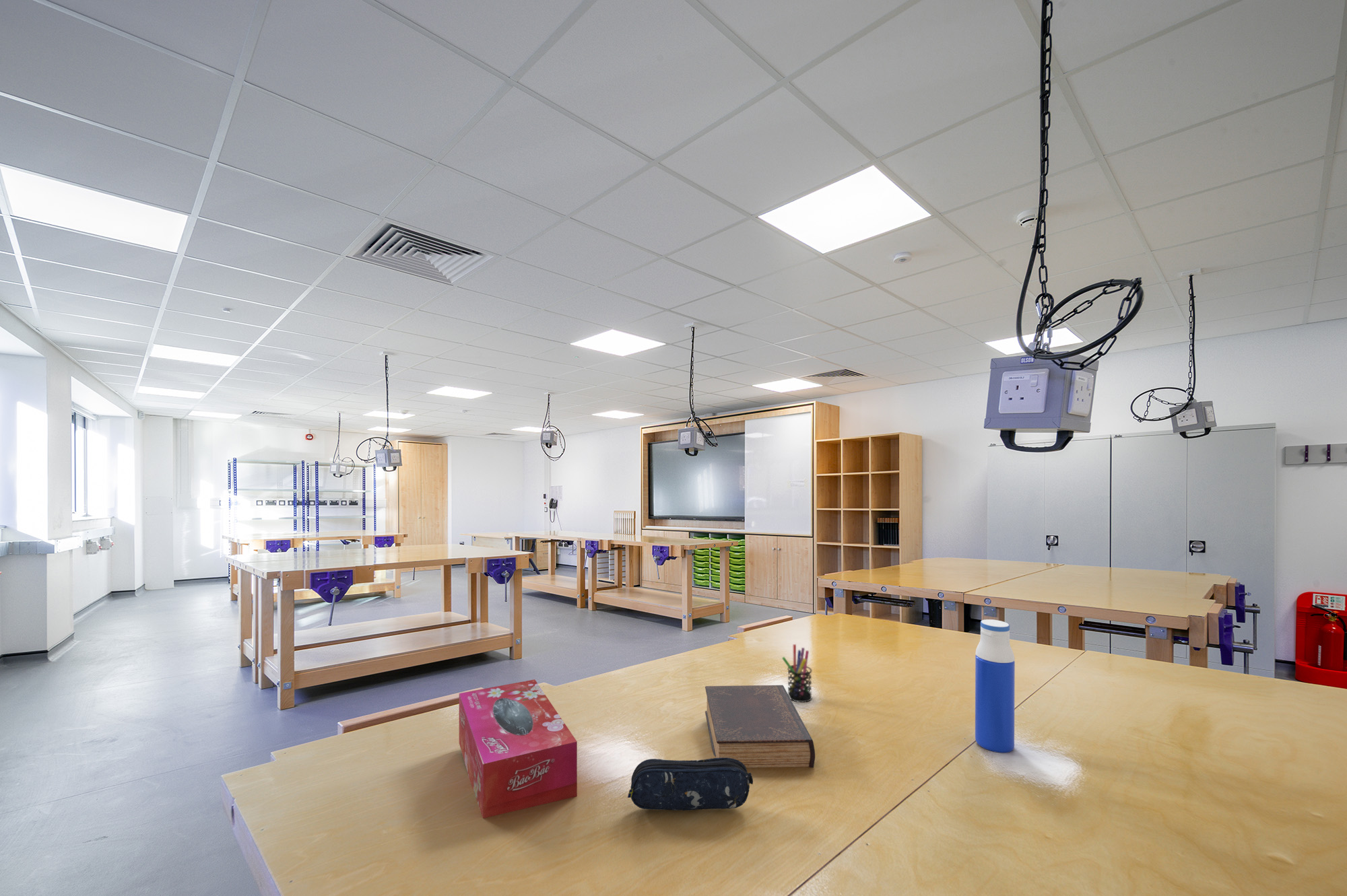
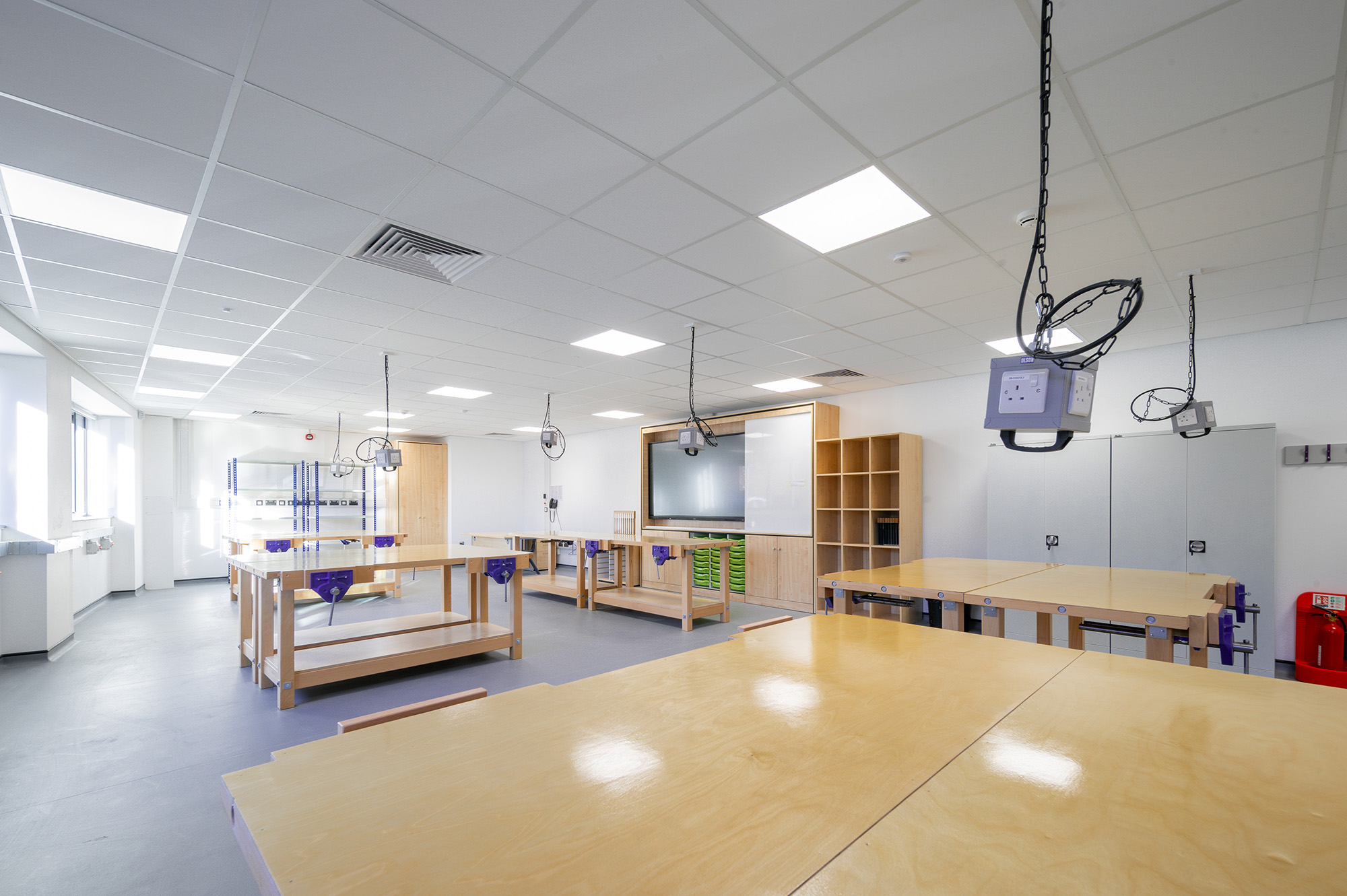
- book [704,685,816,768]
- pen holder [781,644,813,703]
- tissue box [459,679,578,819]
- water bottle [975,619,1016,753]
- pencil case [627,757,754,811]
